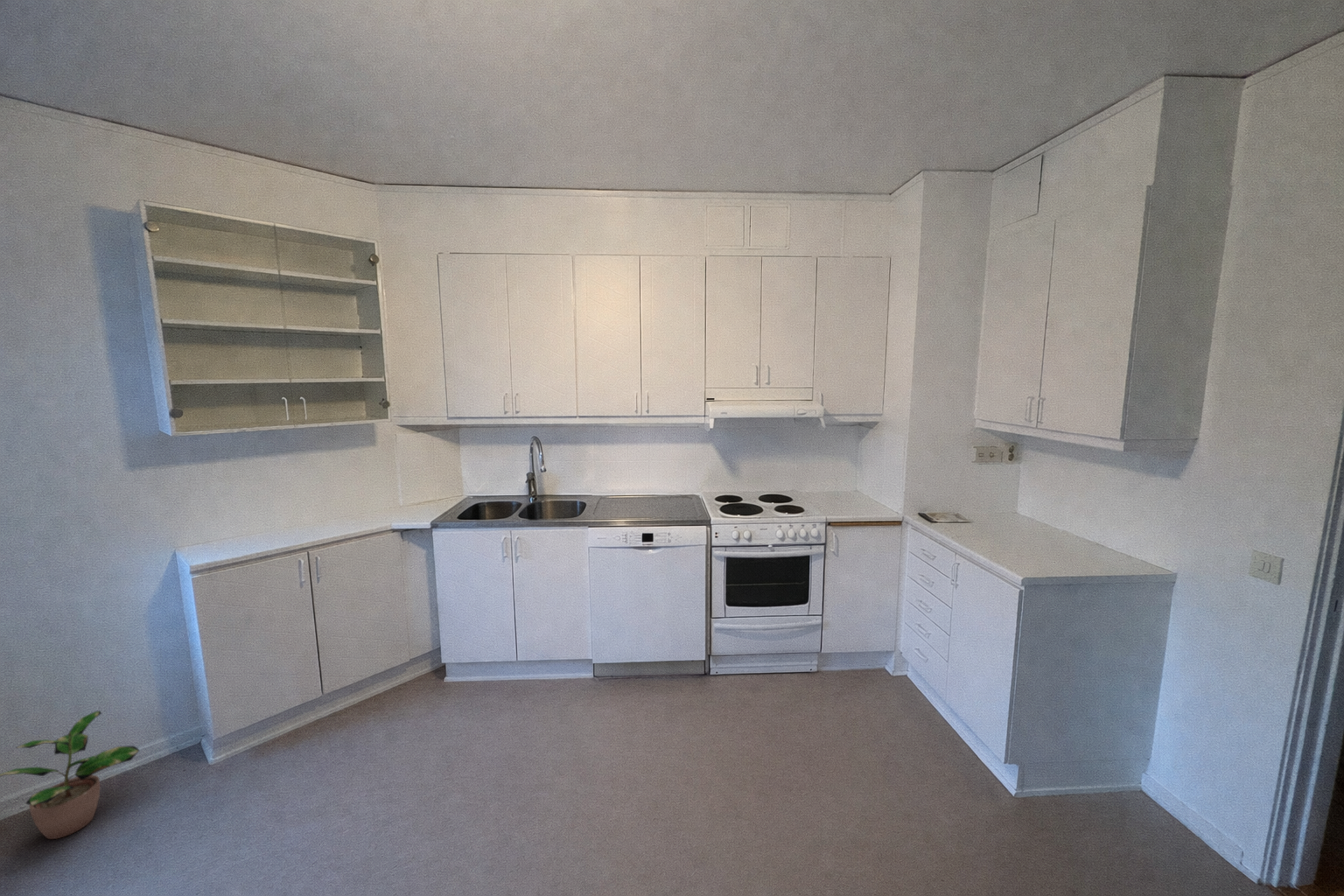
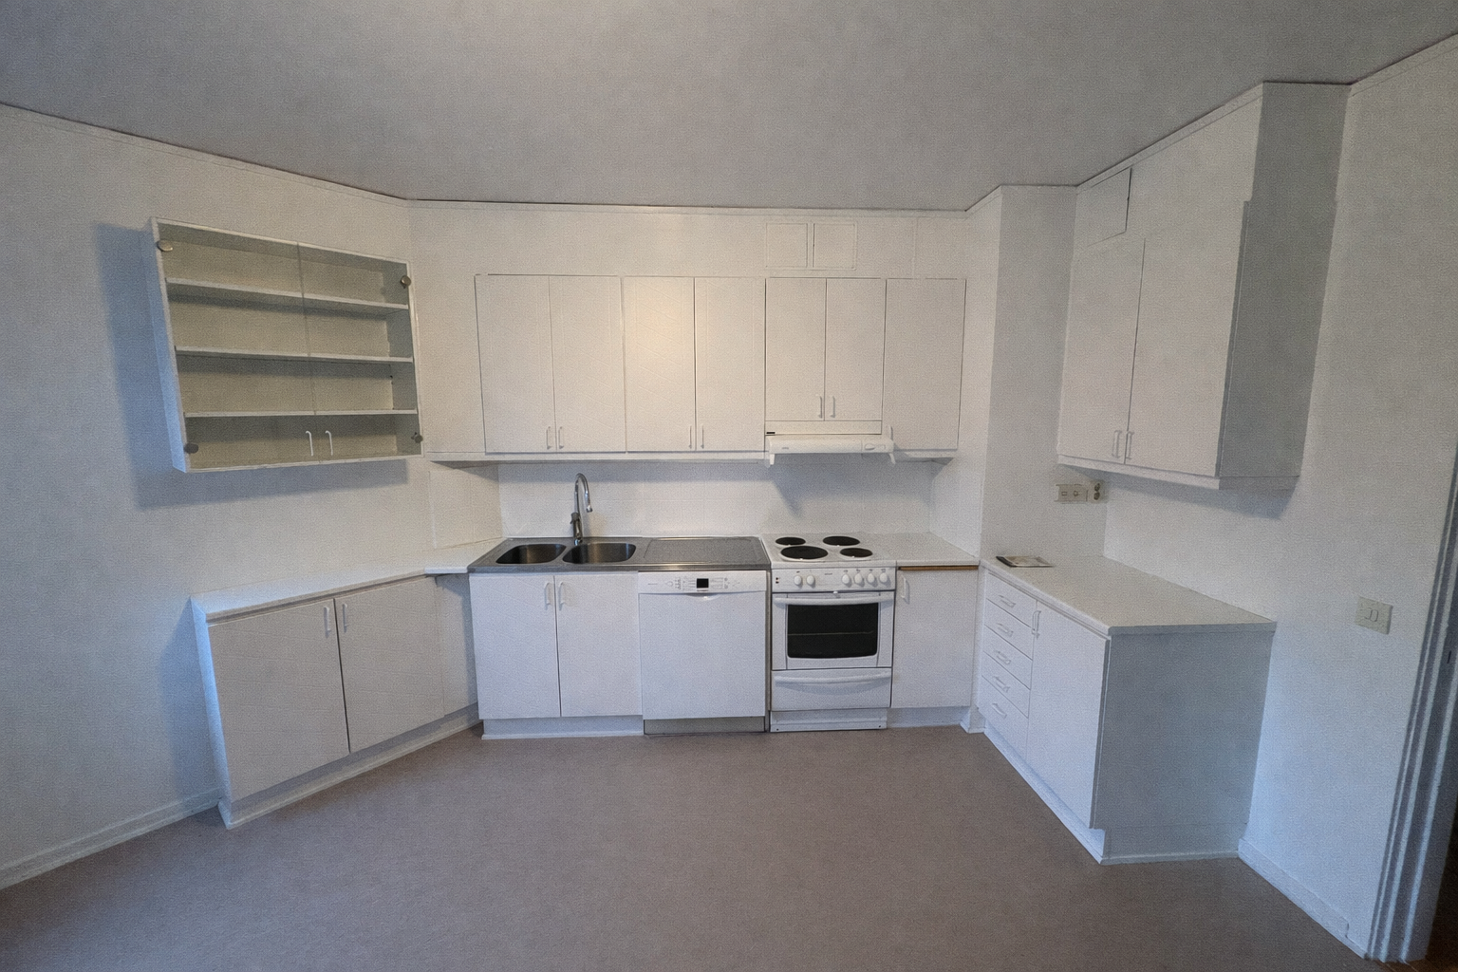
- potted plant [0,710,140,840]
